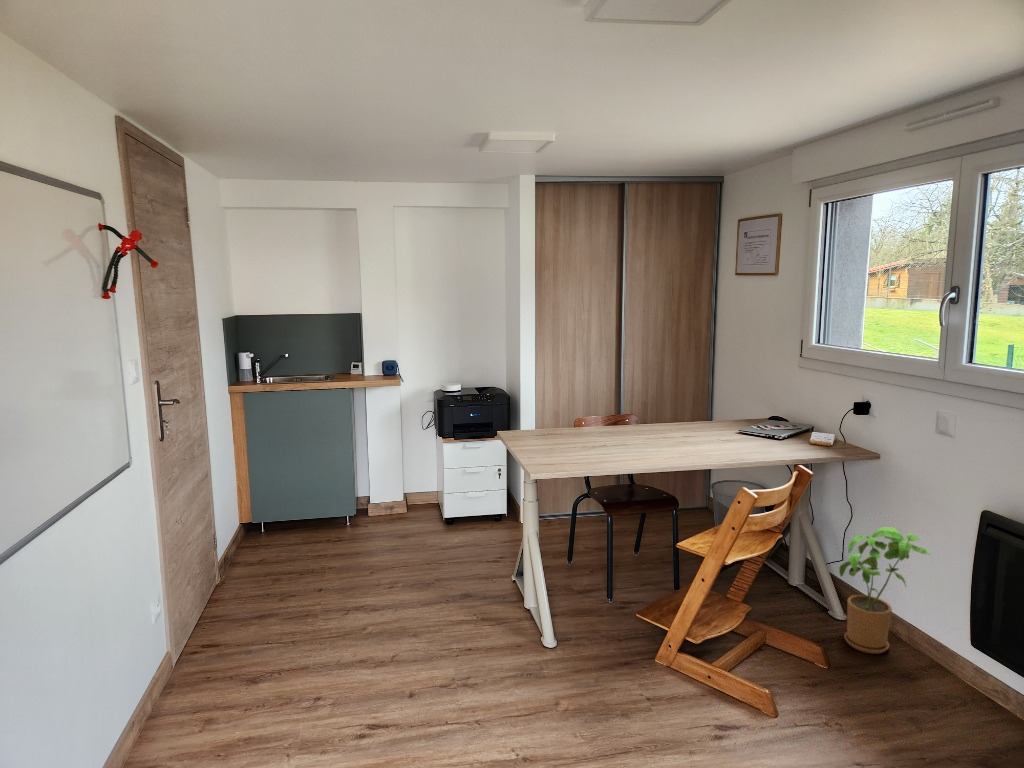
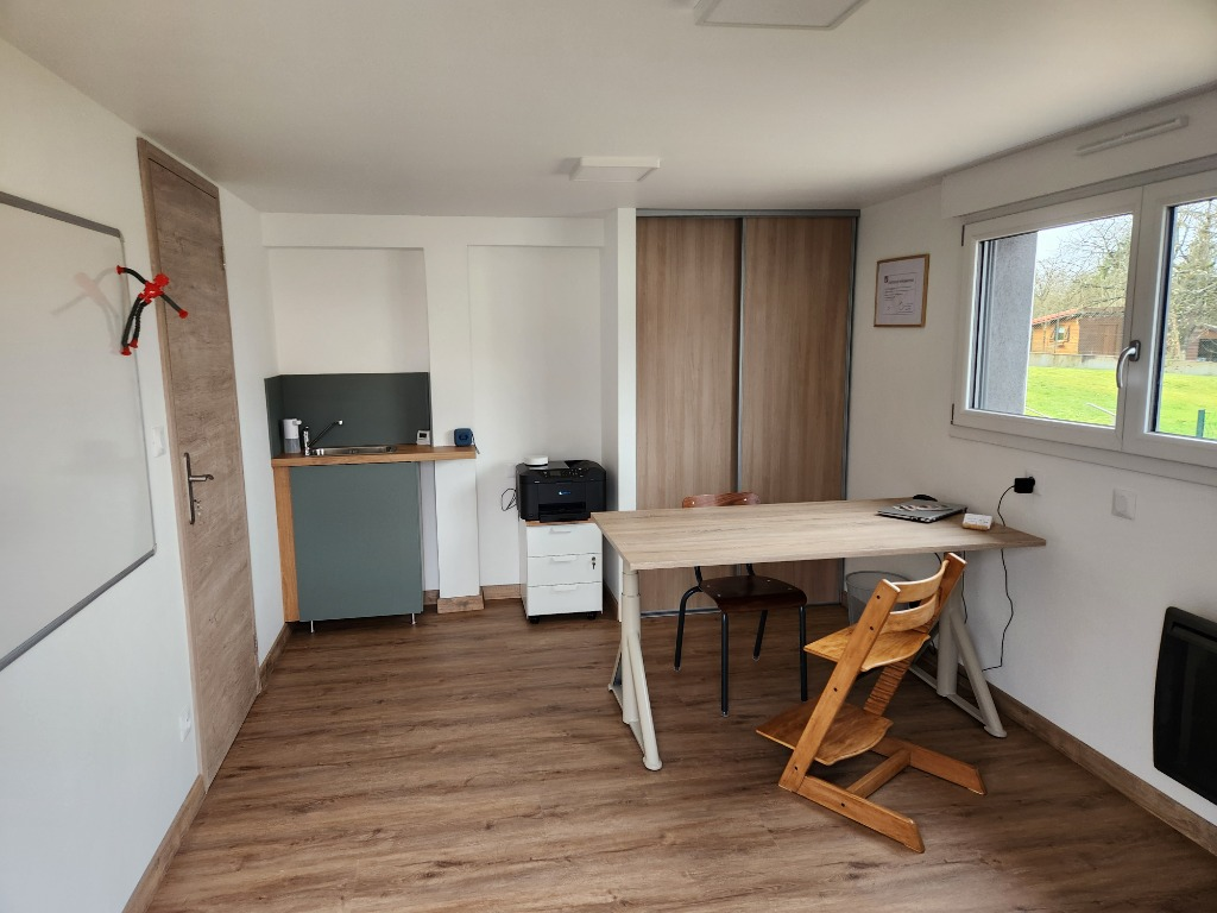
- house plant [838,526,932,655]
